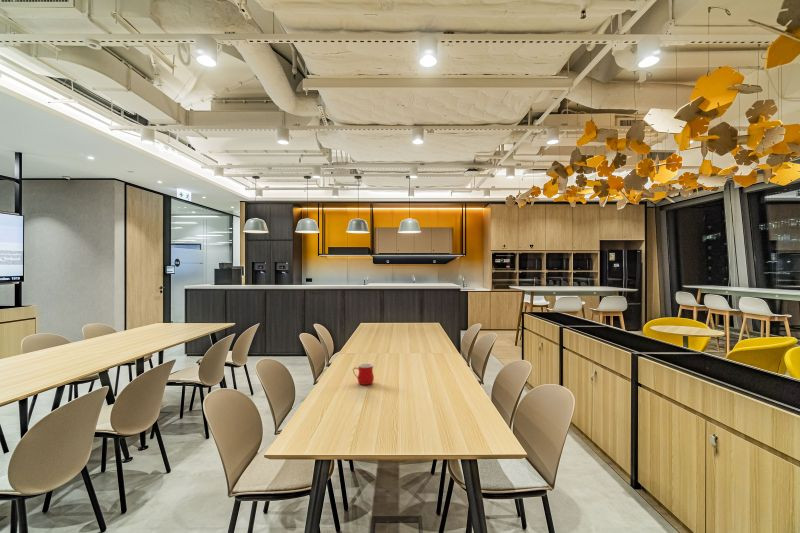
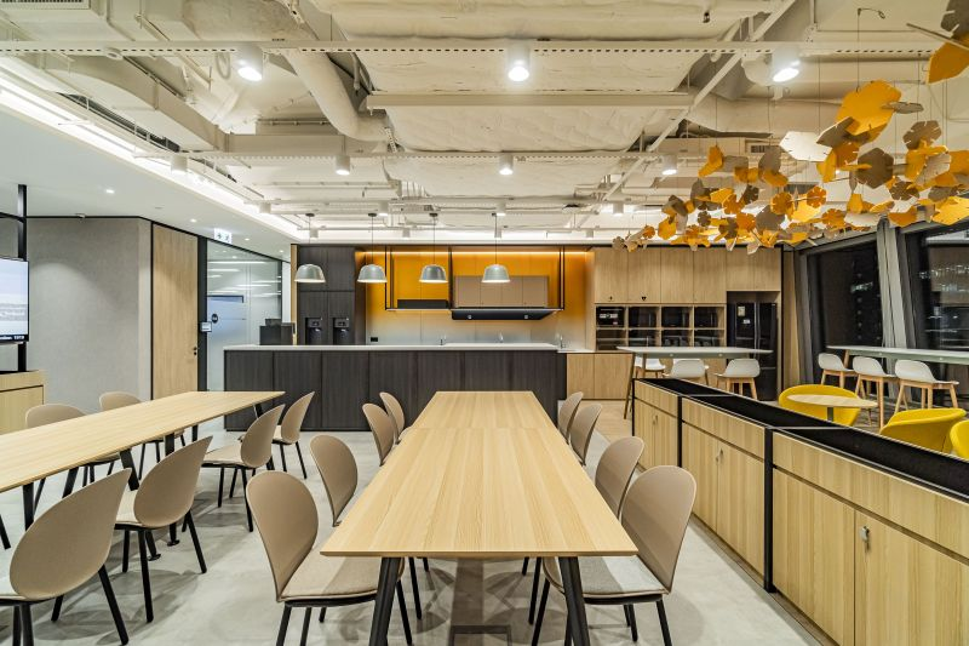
- mug [352,363,375,386]
